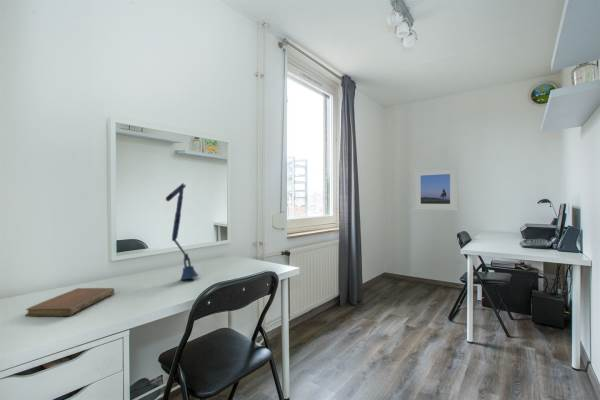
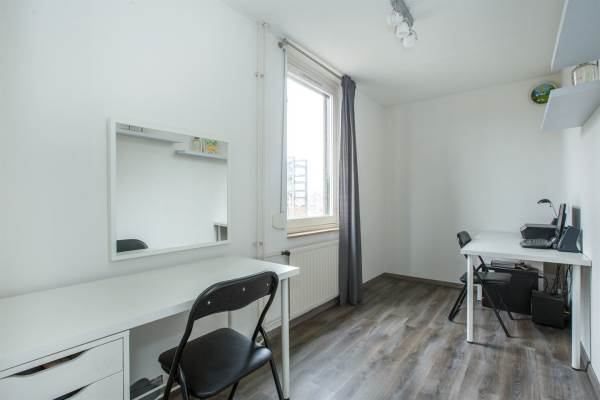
- desk lamp [165,182,199,281]
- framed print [413,166,458,211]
- notebook [24,287,116,317]
